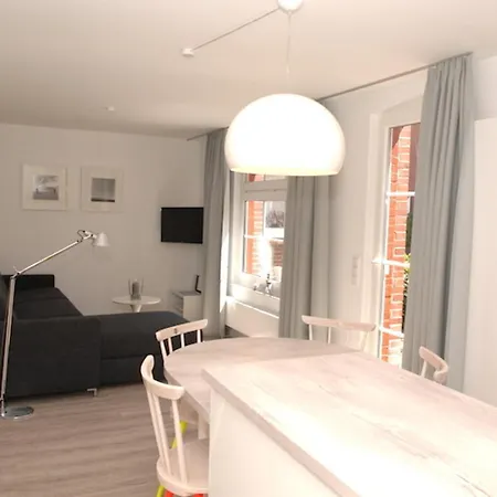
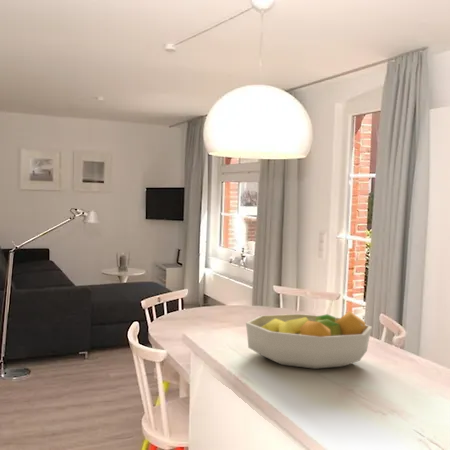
+ fruit bowl [245,310,373,370]
